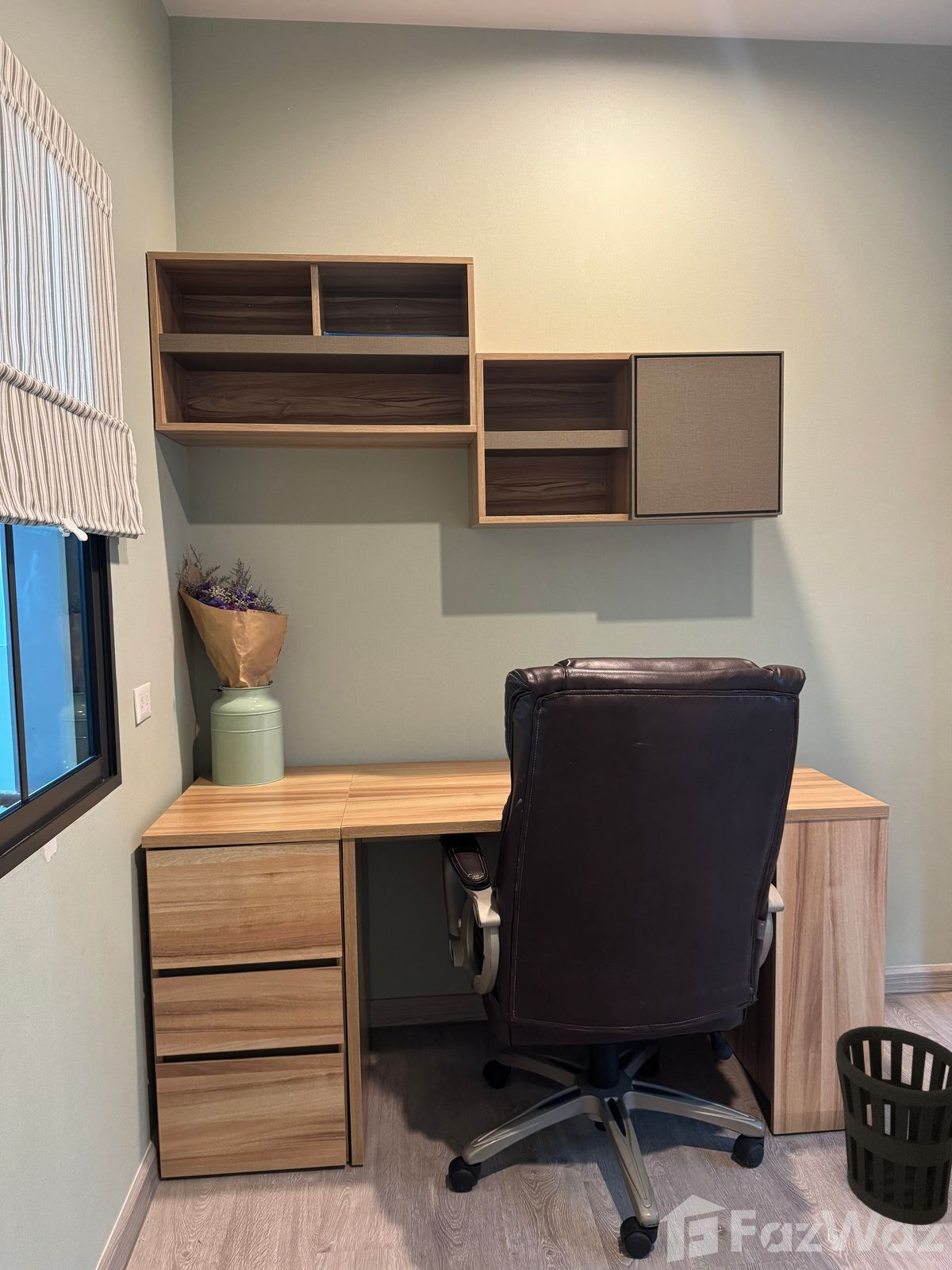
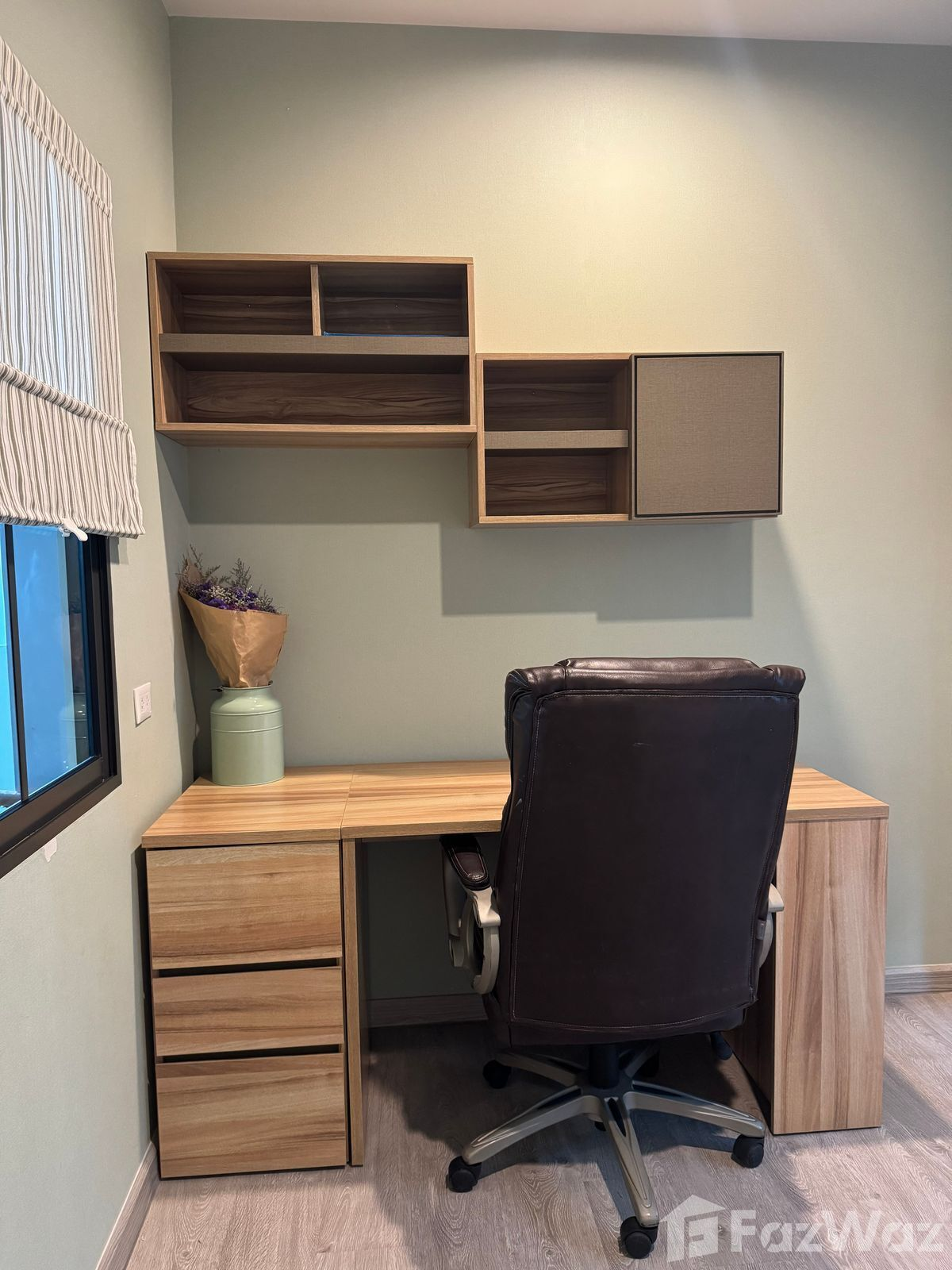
- wastebasket [835,1026,952,1226]
